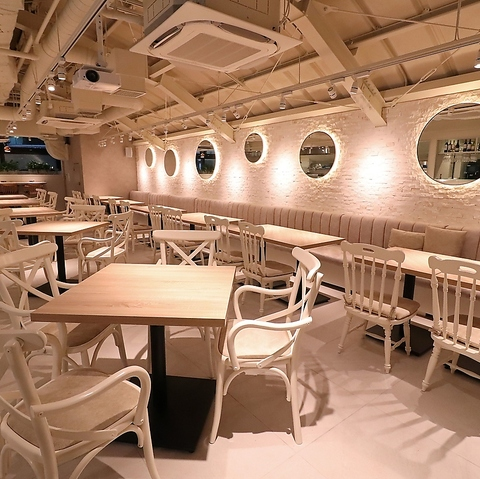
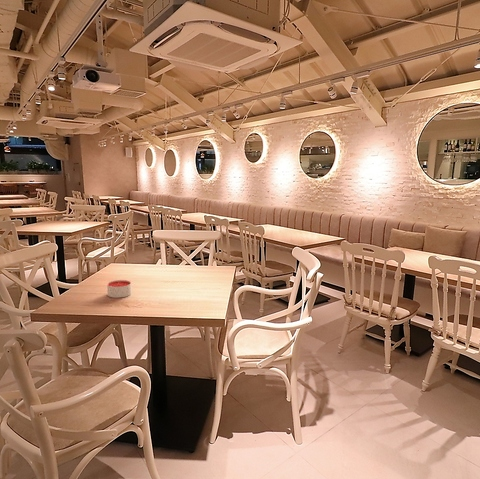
+ candle [106,279,132,299]
